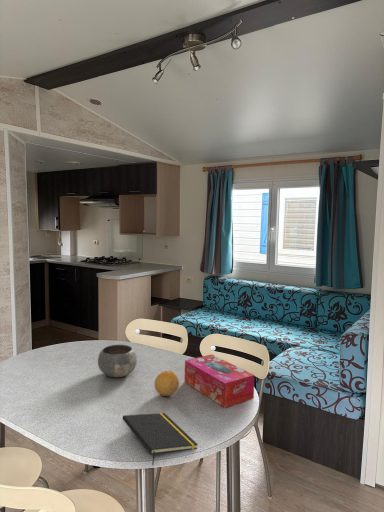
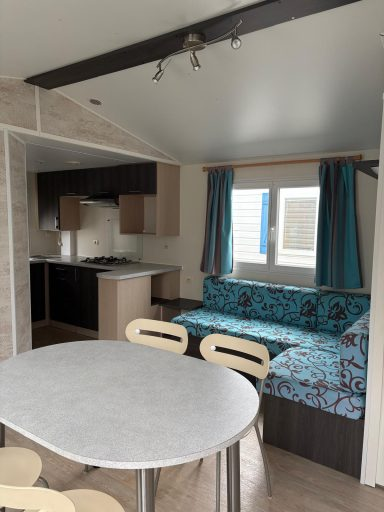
- fruit [154,370,180,397]
- bowl [97,344,138,379]
- tissue box [184,353,255,409]
- notepad [122,412,199,466]
